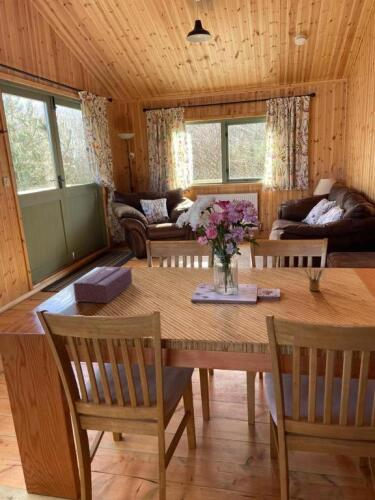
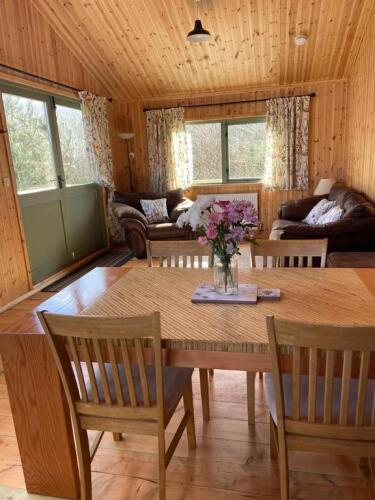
- pencil box [304,267,325,292]
- tissue box [72,265,133,304]
